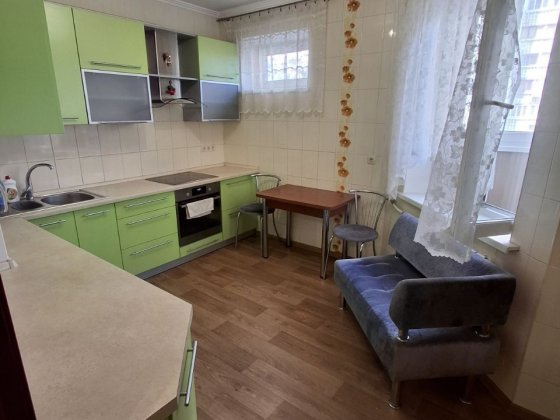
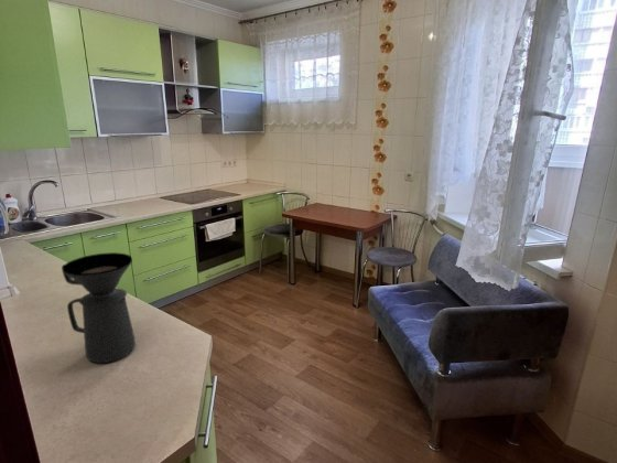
+ coffee maker [61,251,137,364]
